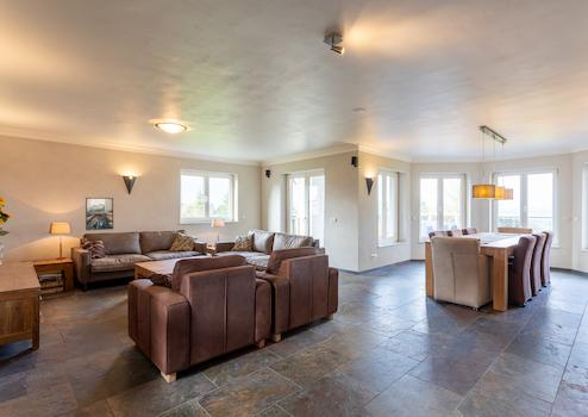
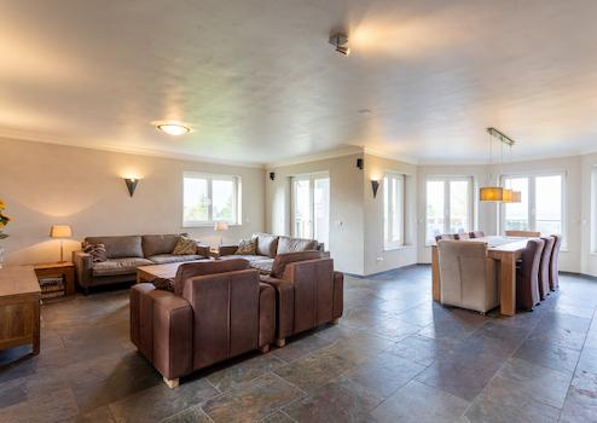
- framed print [85,197,114,231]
